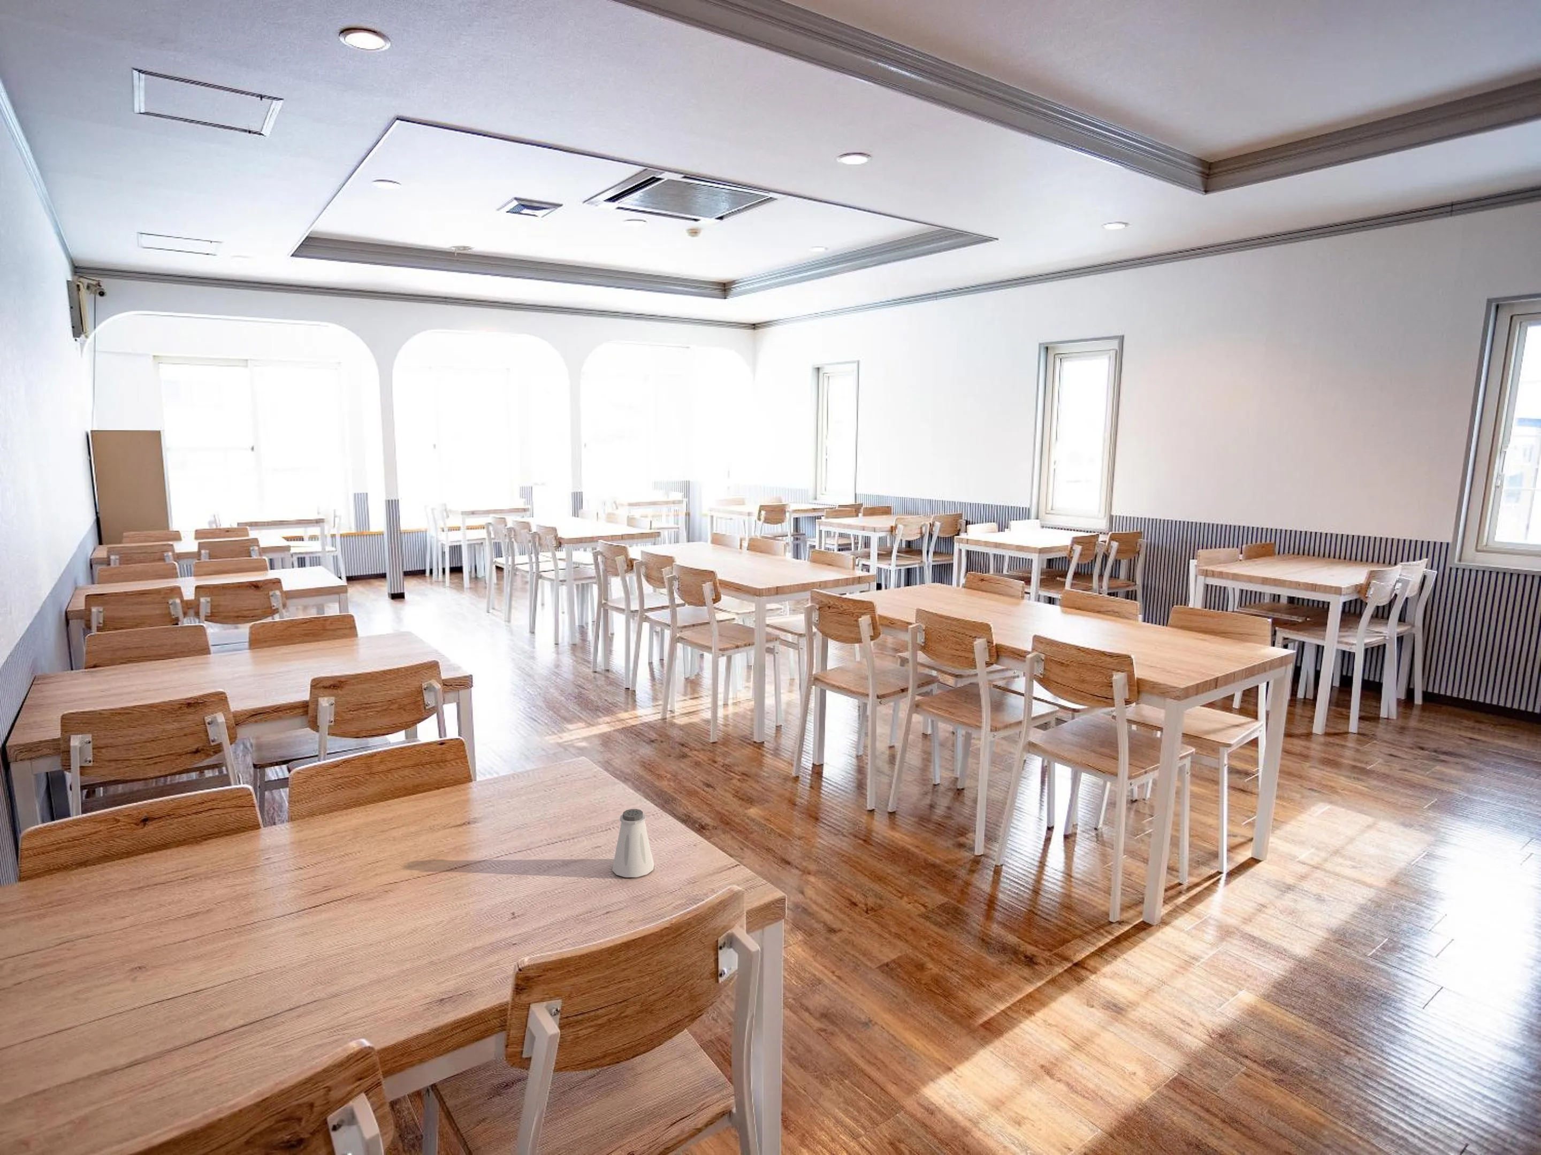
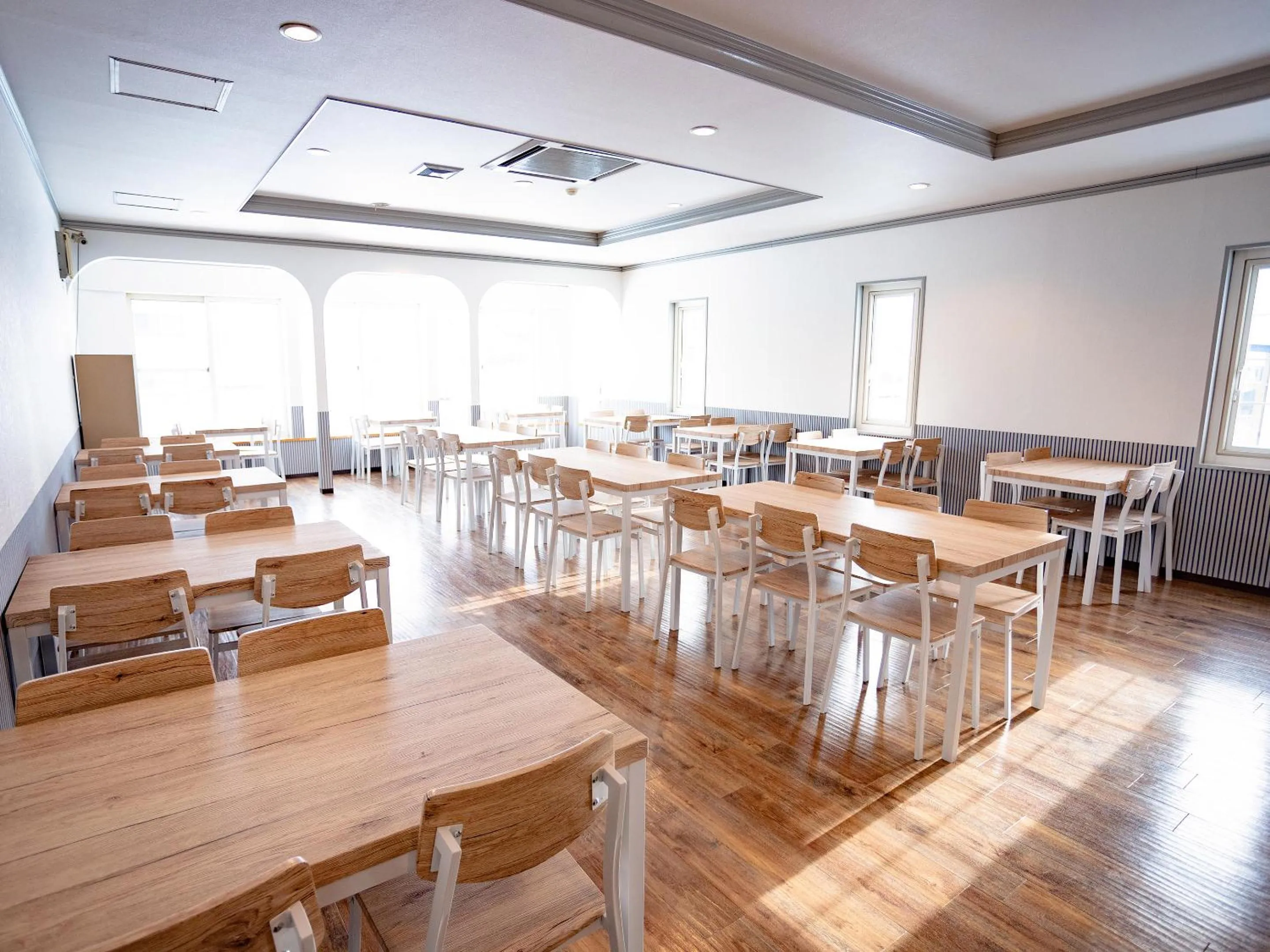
- saltshaker [612,808,654,878]
